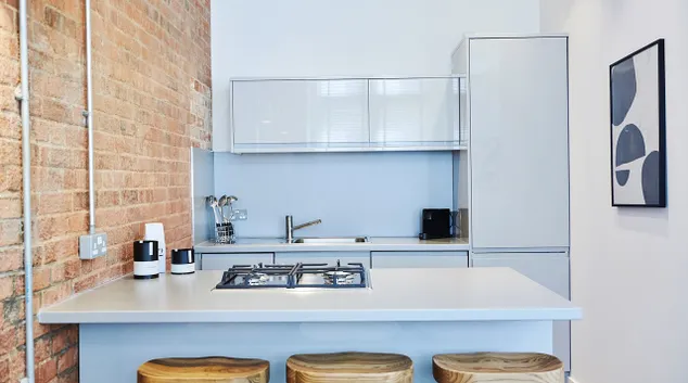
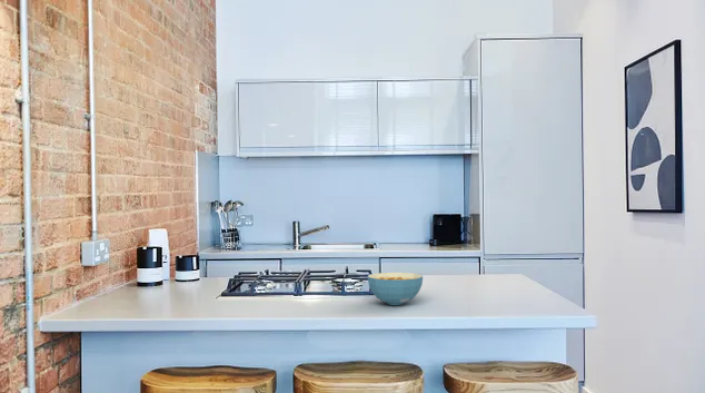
+ cereal bowl [367,272,424,306]
